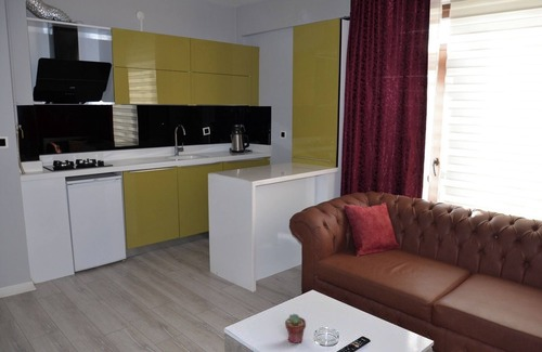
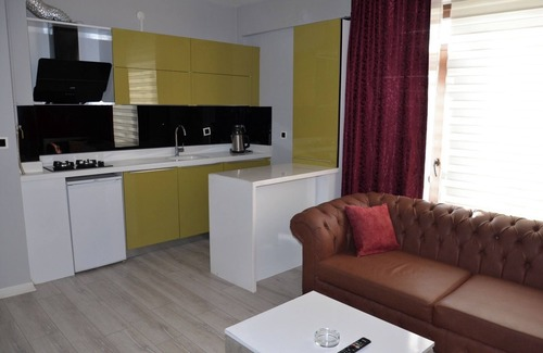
- potted succulent [284,313,307,344]
